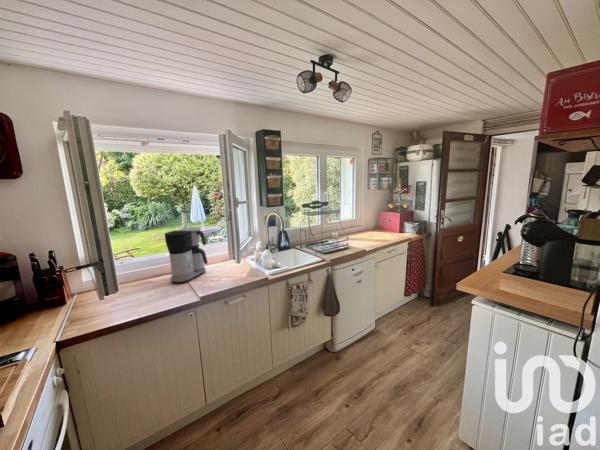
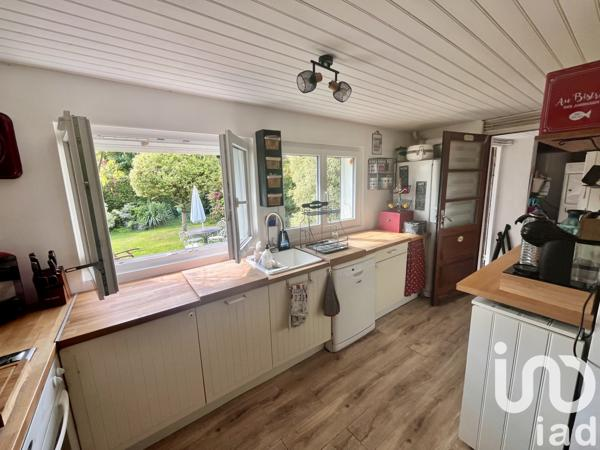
- coffee maker [164,226,209,284]
